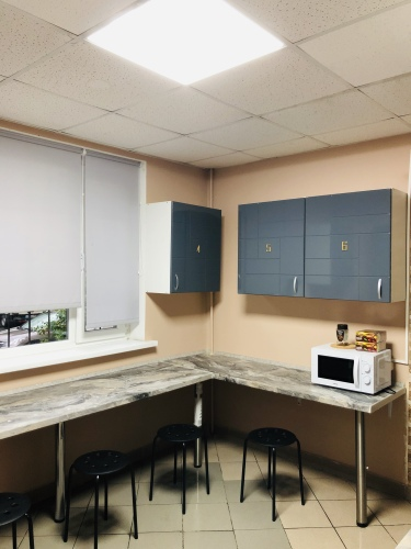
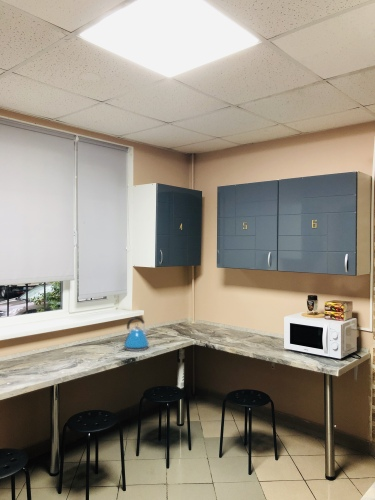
+ kettle [121,316,150,352]
